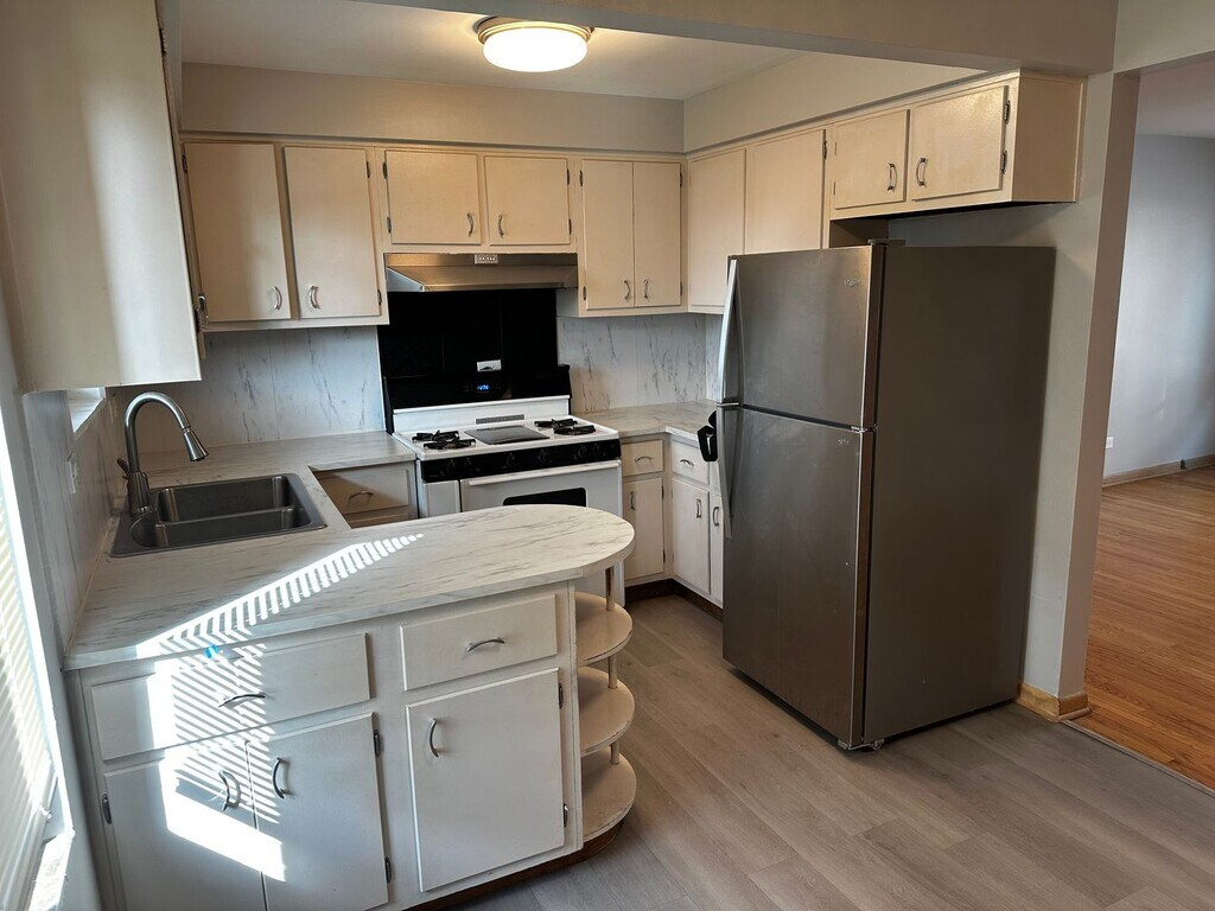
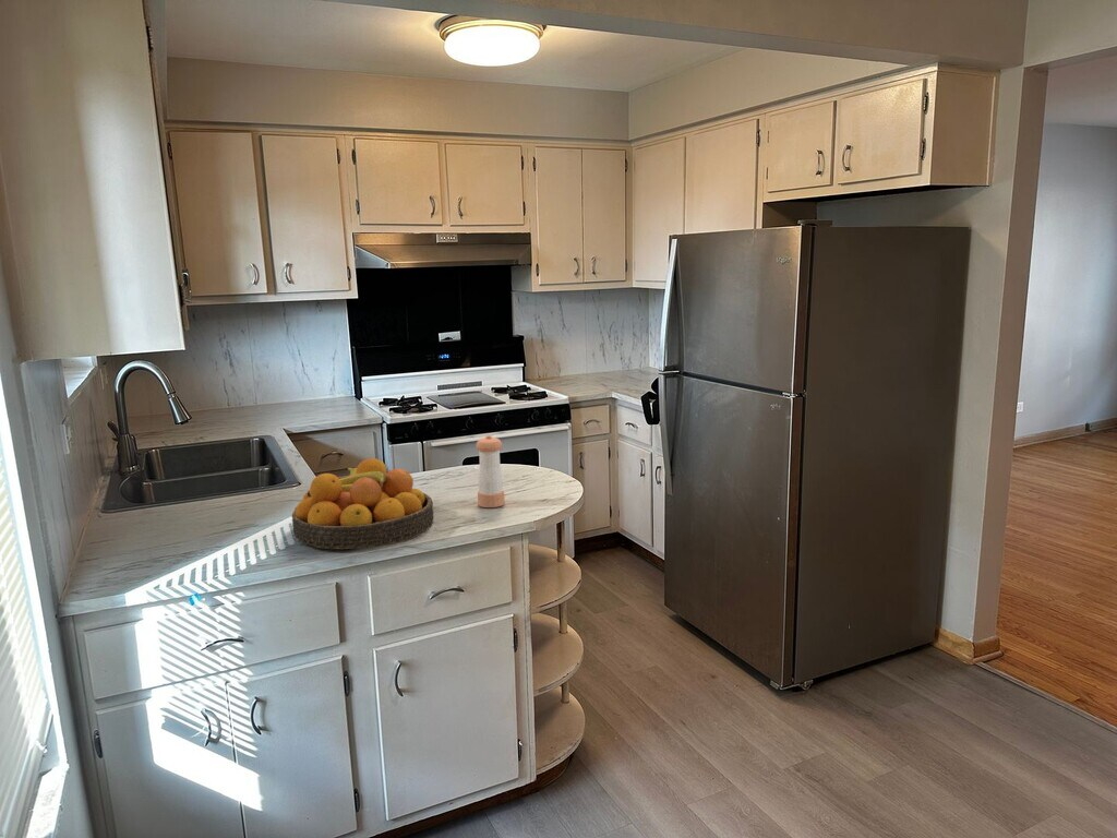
+ pepper shaker [475,434,506,508]
+ fruit bowl [291,457,434,550]
